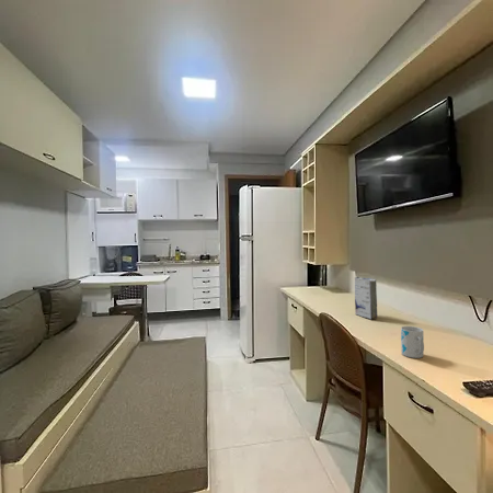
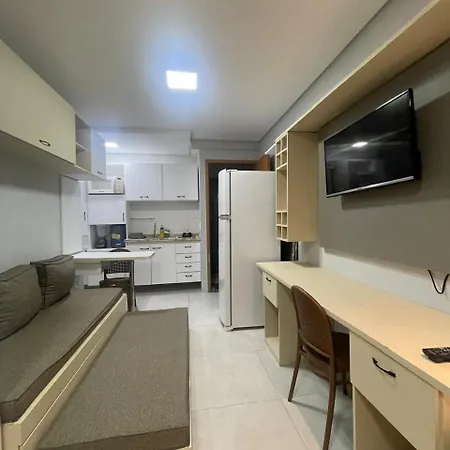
- mug [400,325,425,359]
- book [354,276,378,320]
